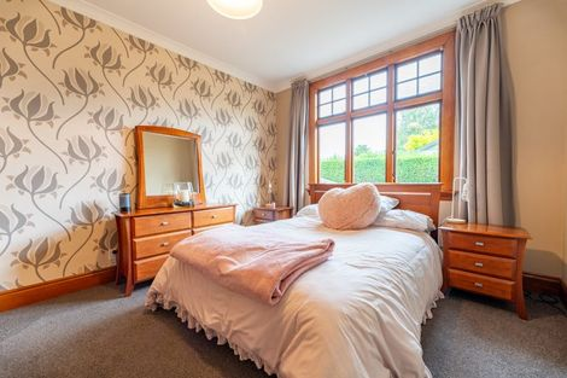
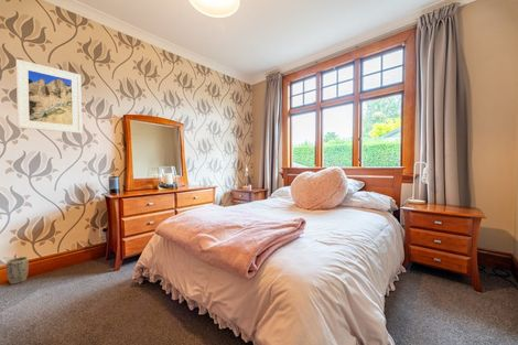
+ plant pot [6,256,30,285]
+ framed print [14,58,83,134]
